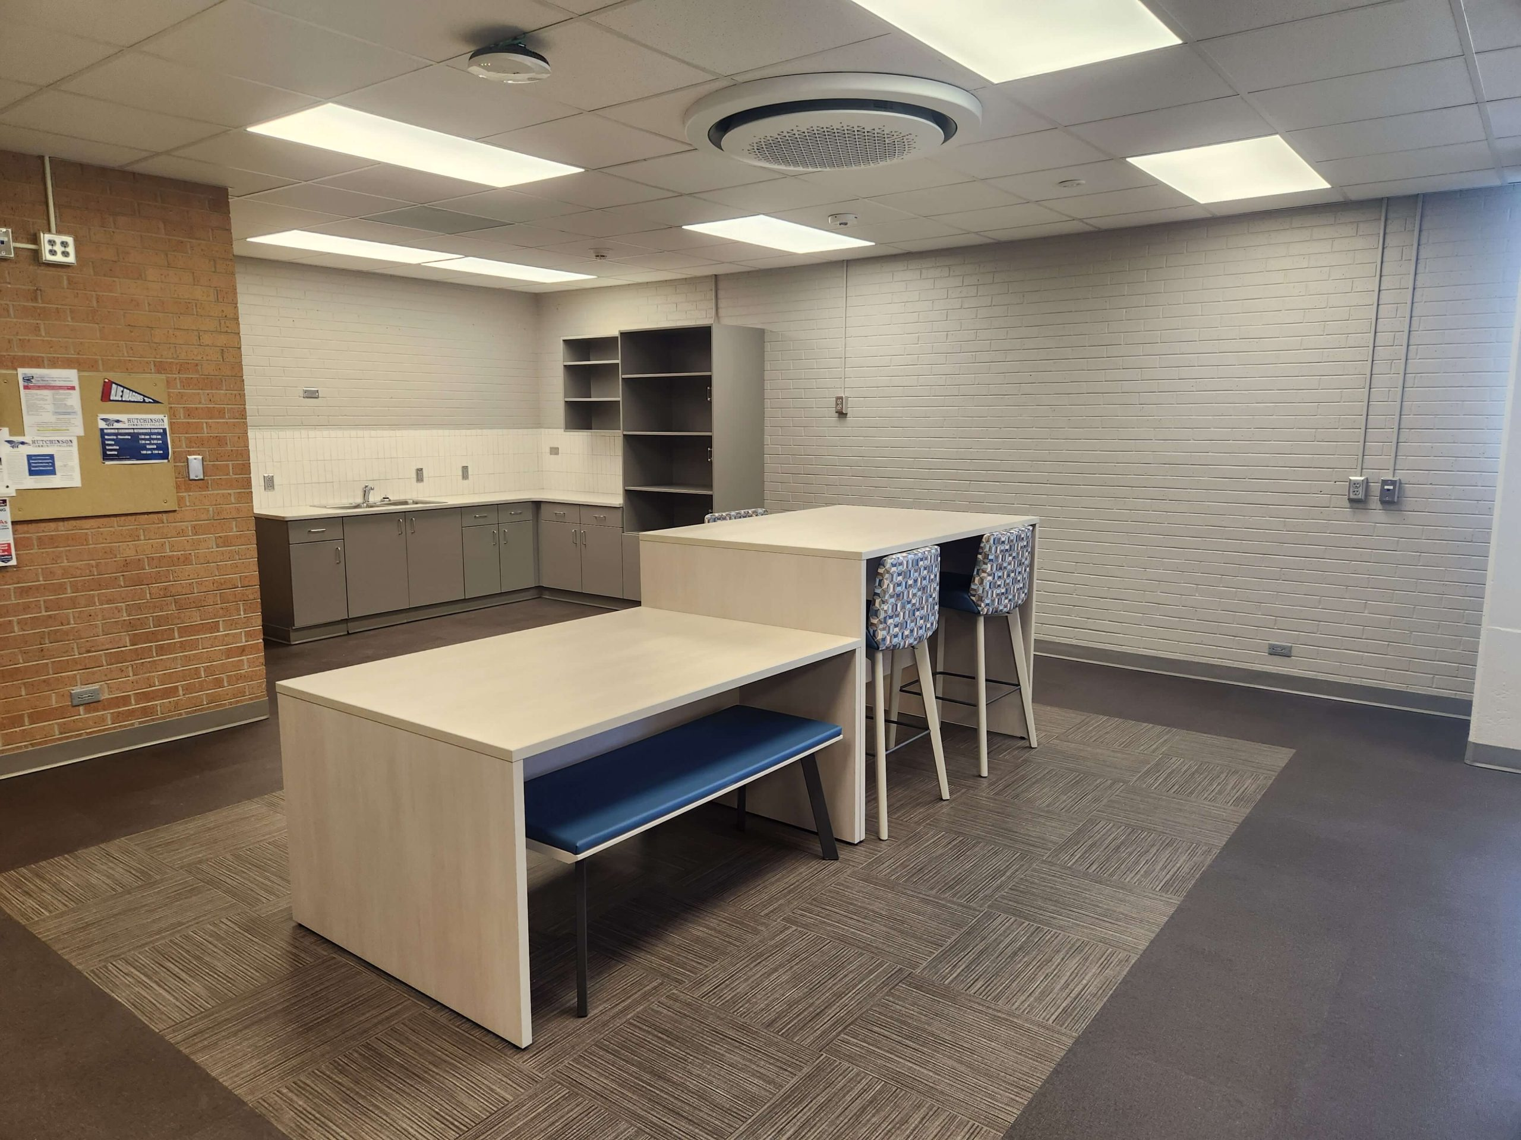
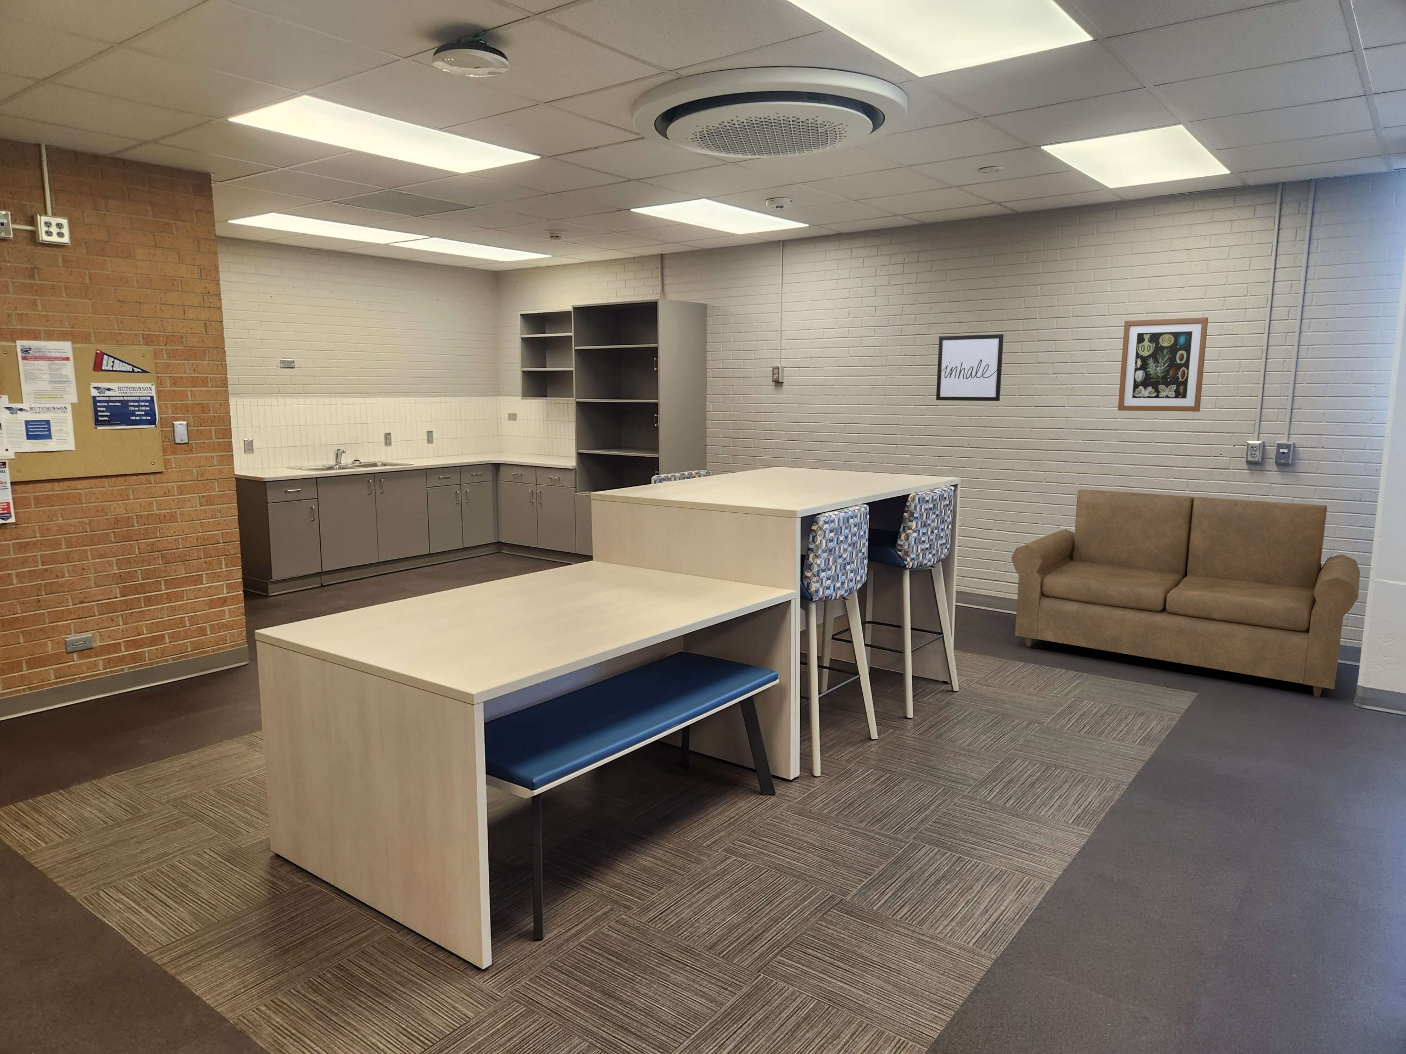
+ sofa [1011,489,1361,698]
+ wall art [1117,317,1209,412]
+ wall art [935,333,1004,401]
